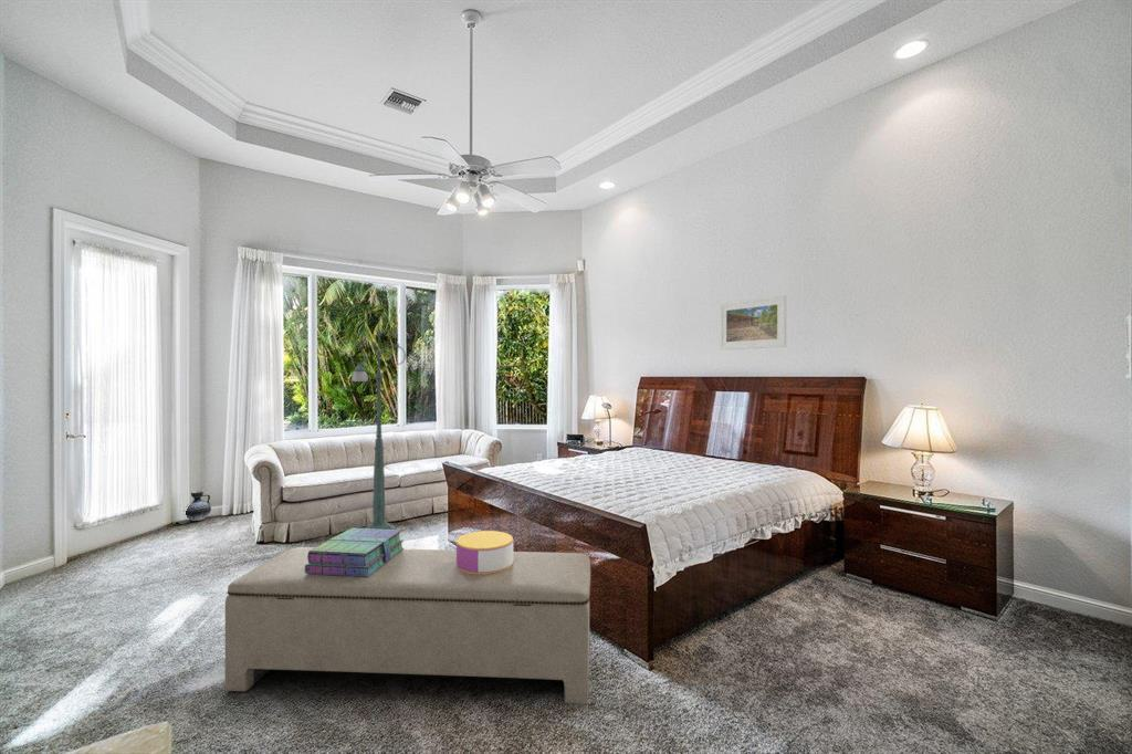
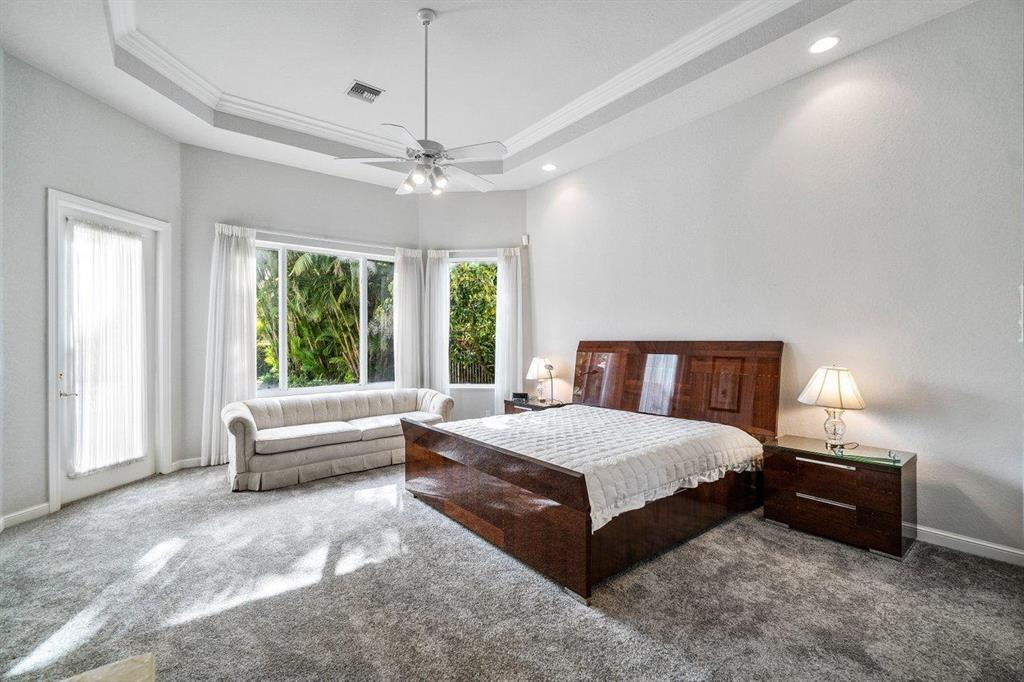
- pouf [455,530,514,574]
- ceramic jug [186,490,212,522]
- stack of books [305,527,405,577]
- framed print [719,294,787,352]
- floor lamp [349,318,407,530]
- bench [224,546,593,705]
